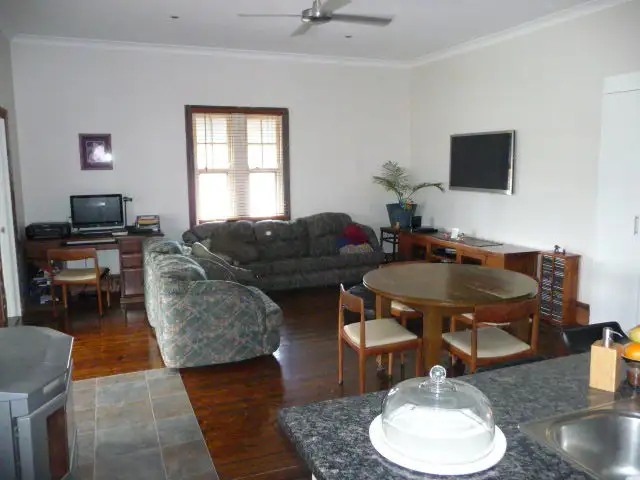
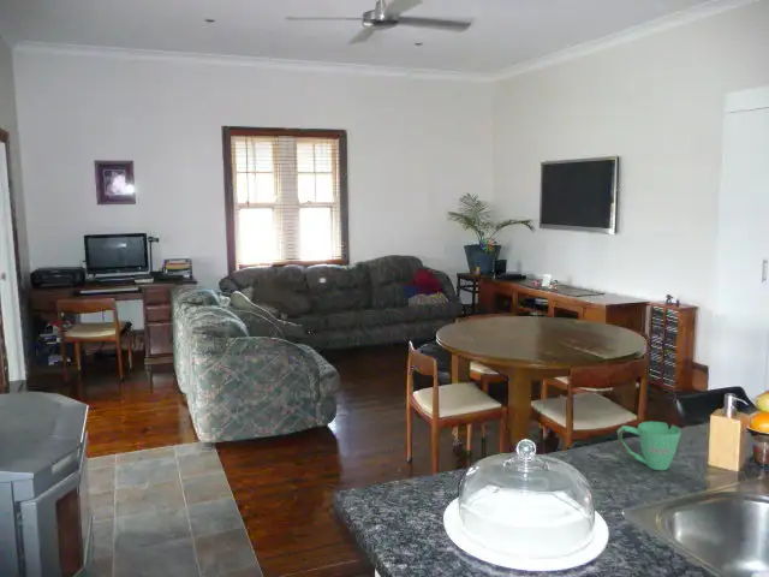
+ mug [616,421,682,471]
